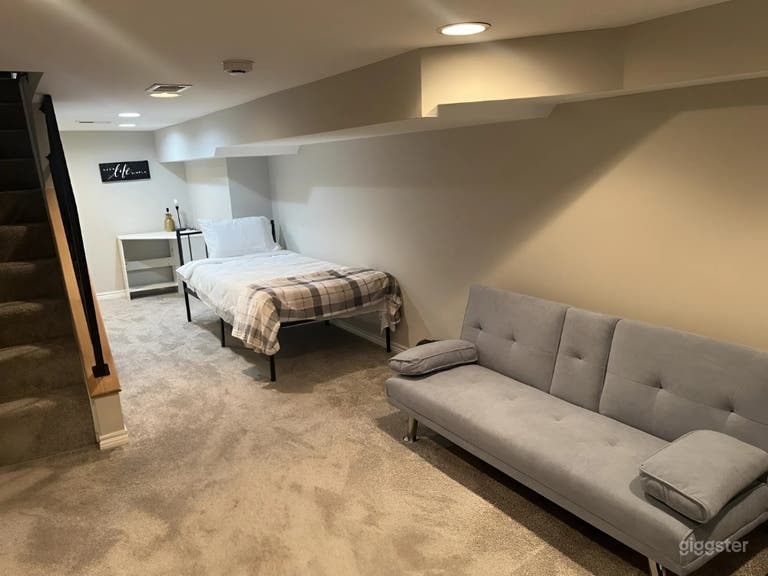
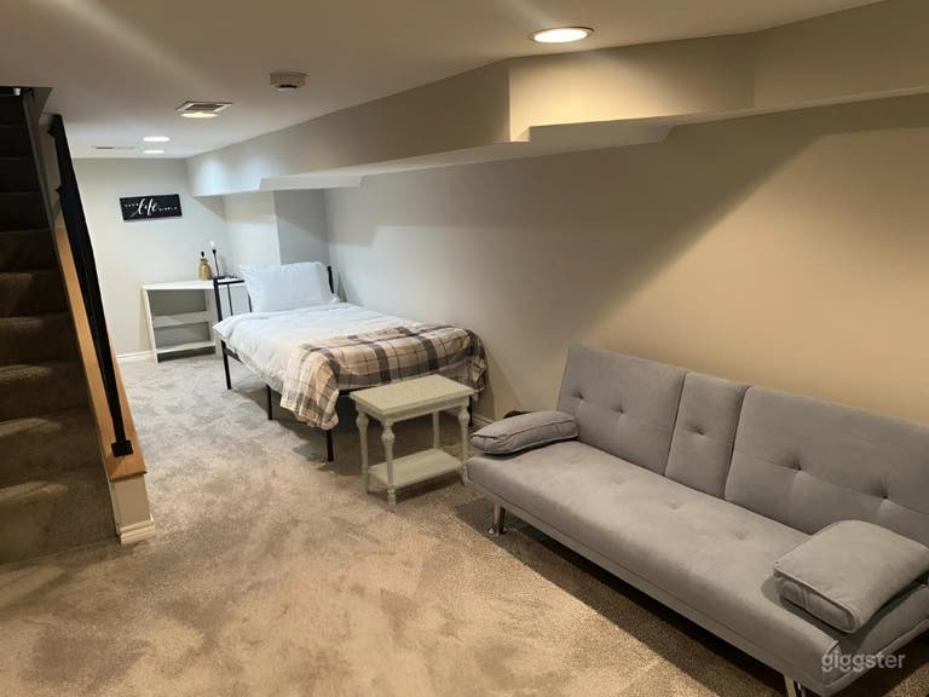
+ side table [348,373,475,513]
